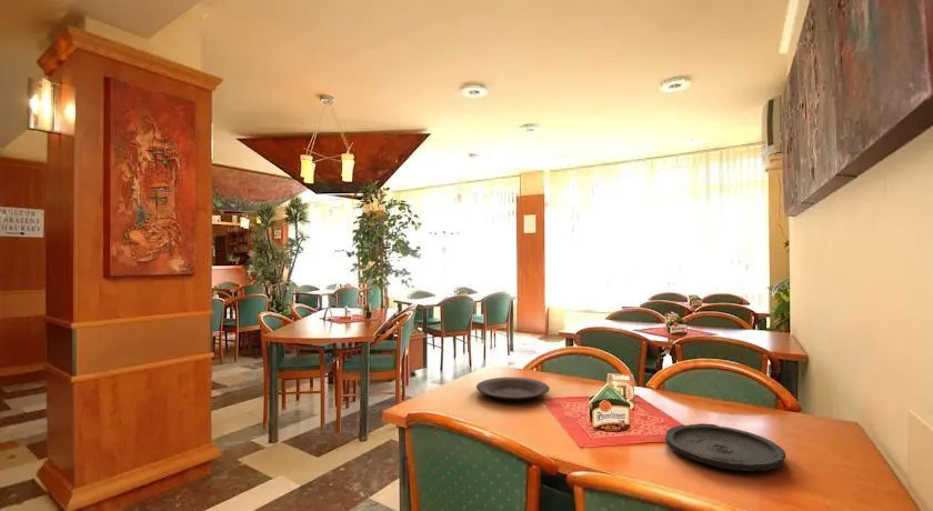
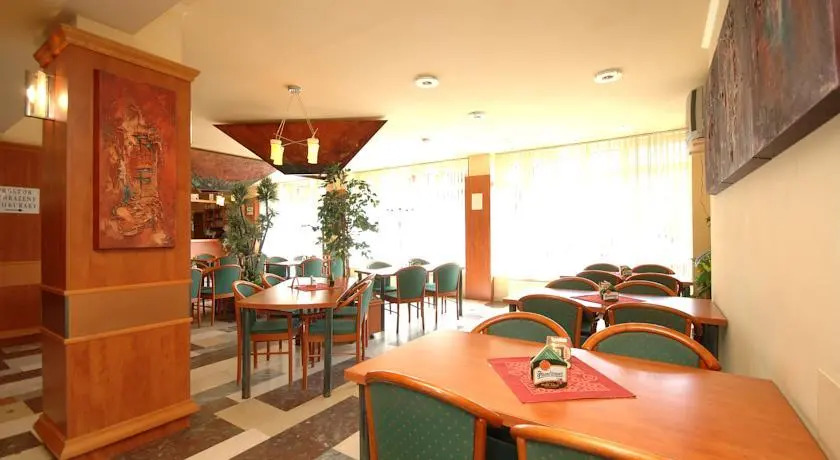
- plate [664,422,786,473]
- plate [475,377,551,401]
